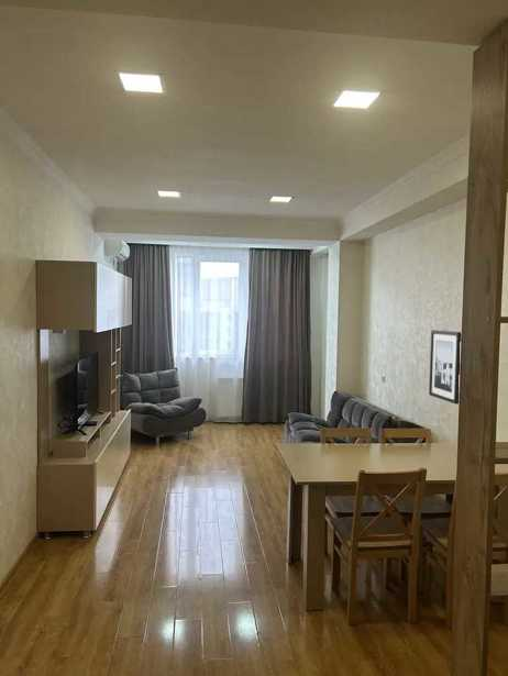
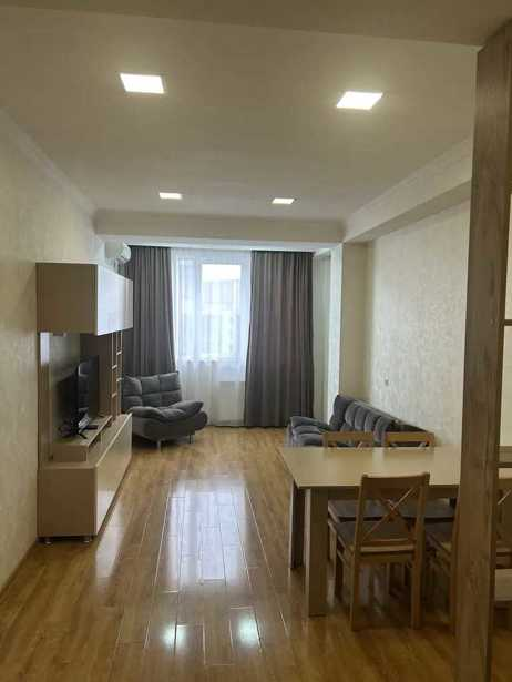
- wall art [428,329,462,406]
